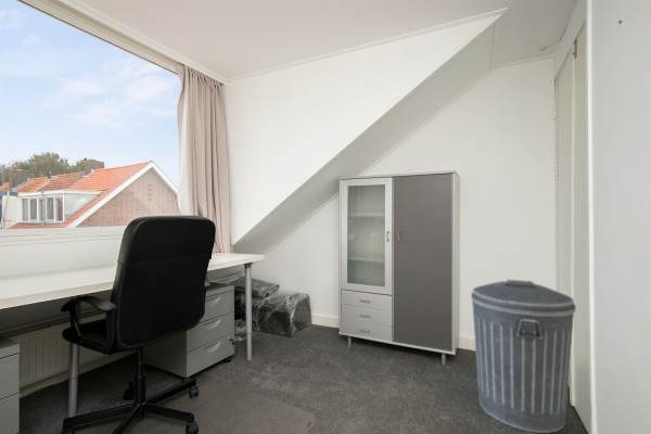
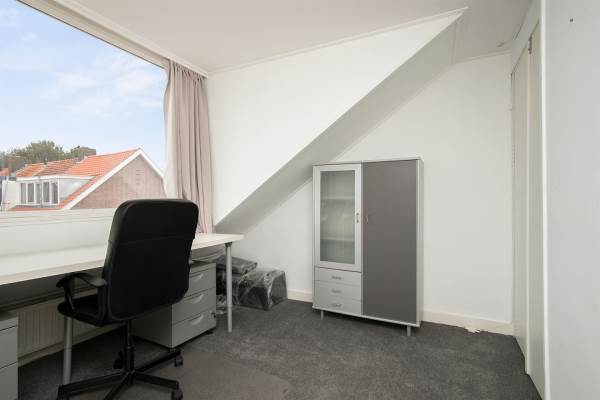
- trash can [470,279,577,434]
